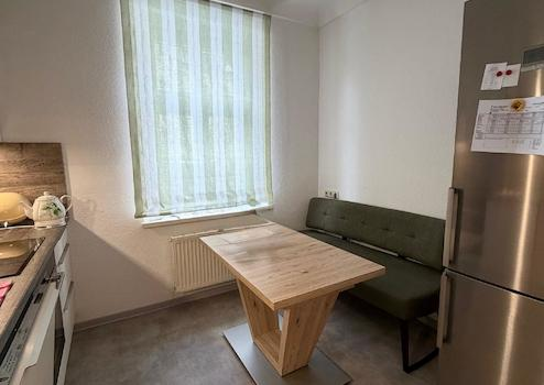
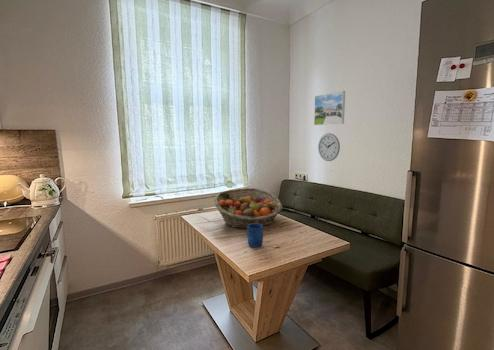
+ fruit basket [213,187,283,230]
+ wall clock [317,132,341,162]
+ mug [246,224,264,248]
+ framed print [313,90,346,126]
